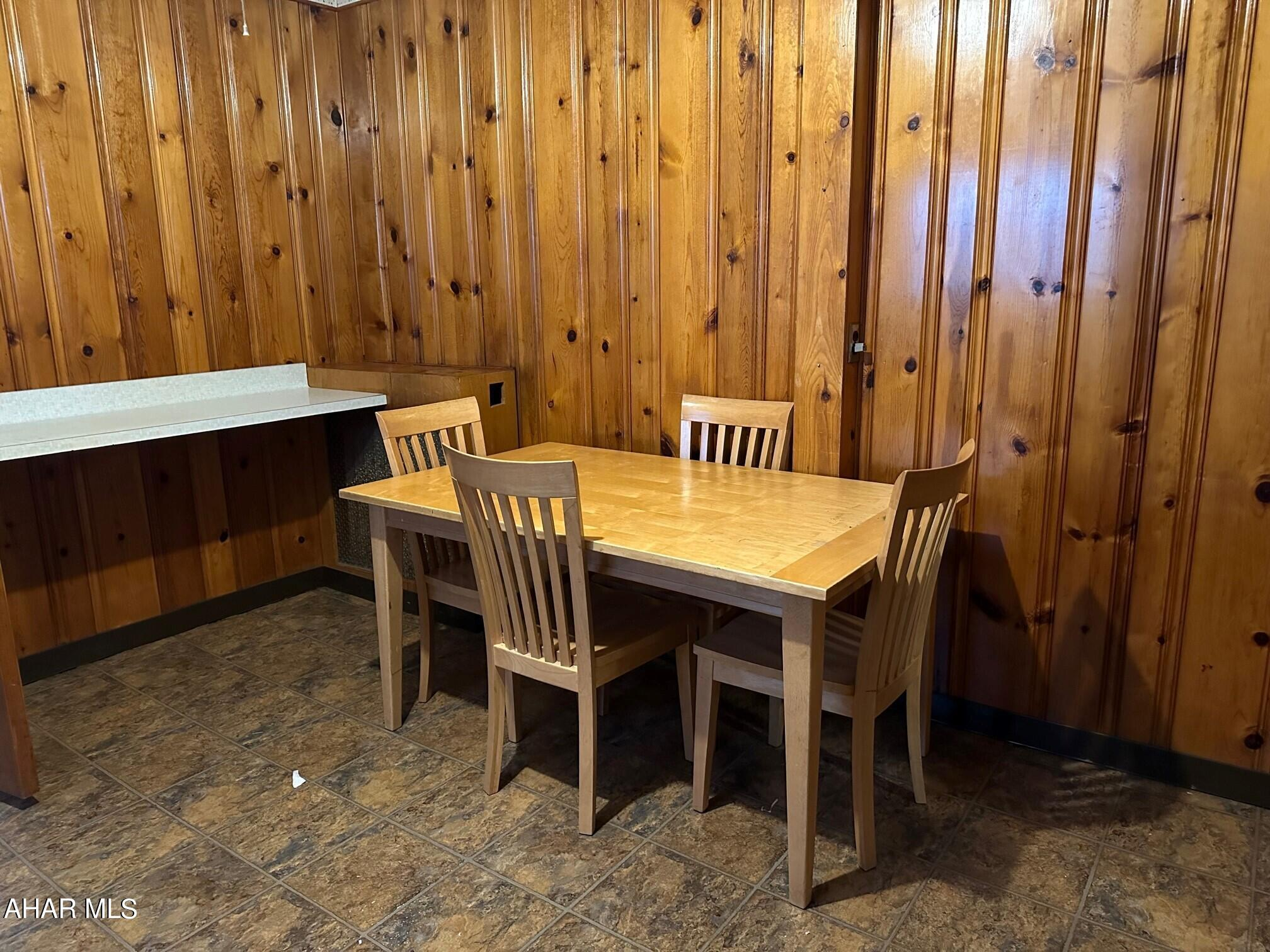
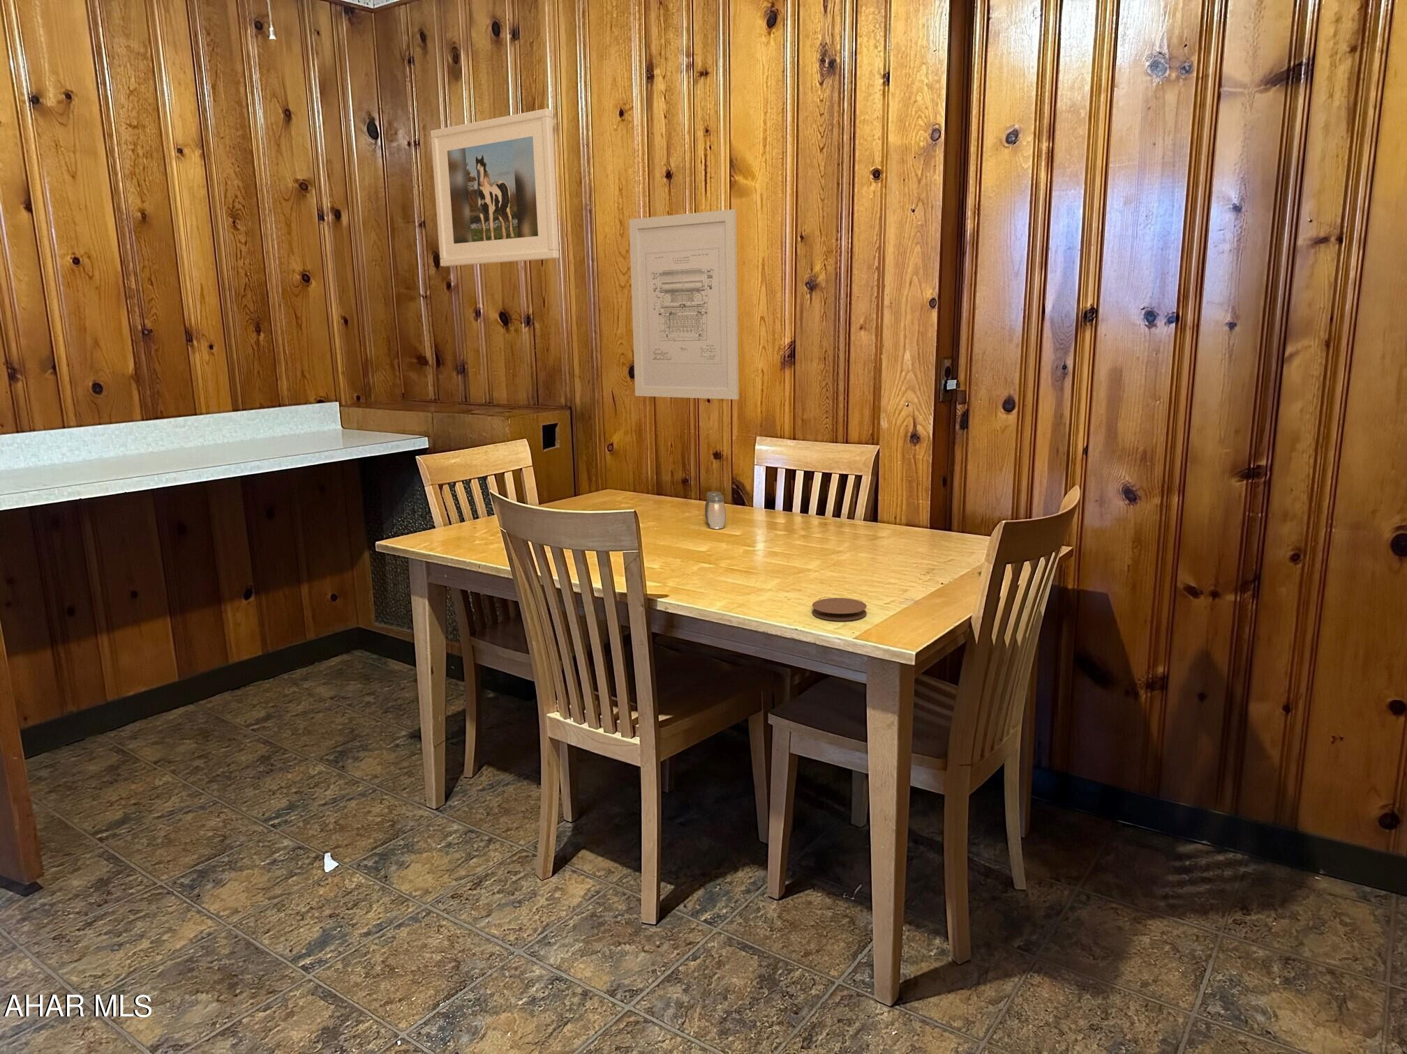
+ wall art [629,208,739,400]
+ salt and pepper shaker [705,490,727,529]
+ coaster [812,598,867,621]
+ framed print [430,108,559,267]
